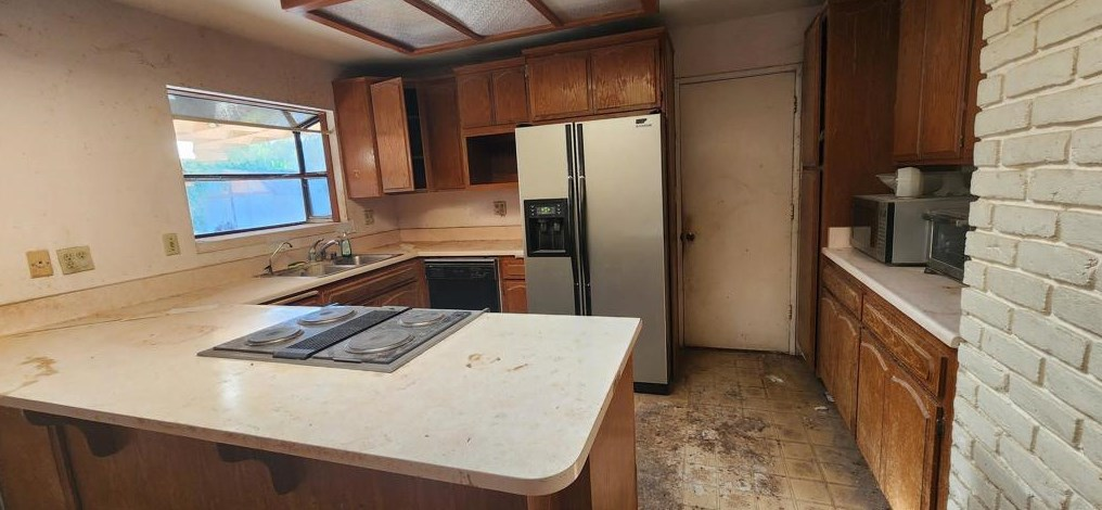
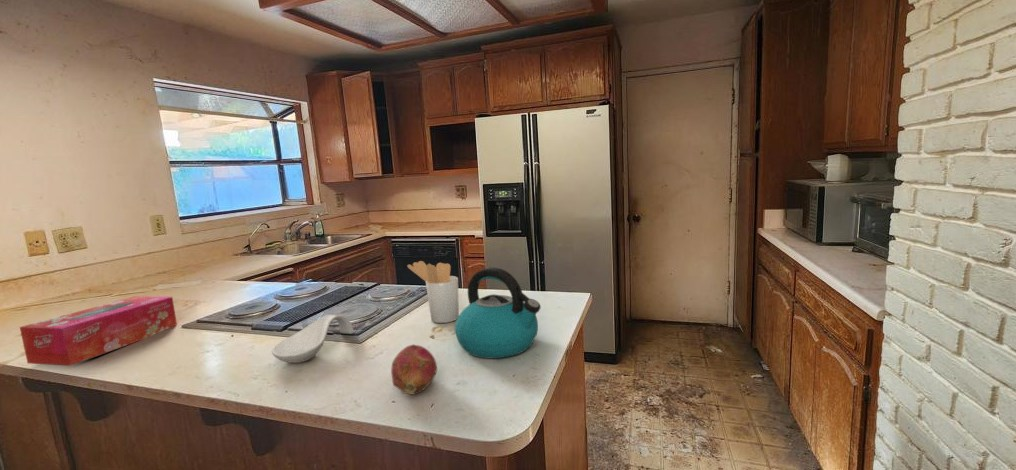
+ utensil holder [406,260,460,324]
+ tissue box [19,295,178,367]
+ spoon rest [271,314,355,364]
+ kettle [454,267,542,359]
+ fruit [390,343,438,395]
